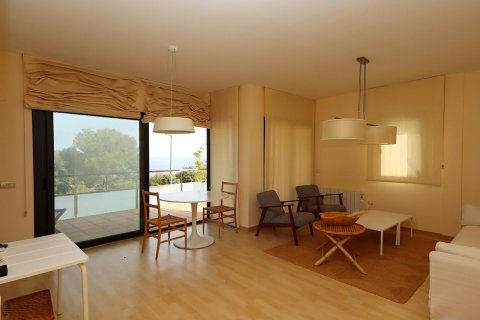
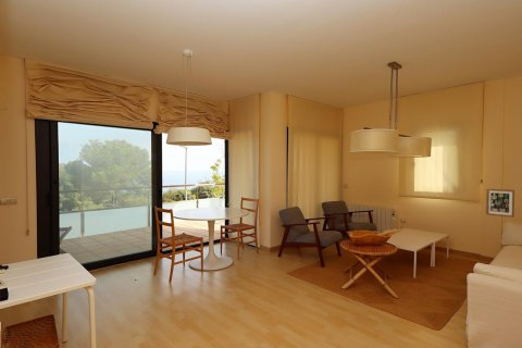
+ wall art [485,188,515,219]
